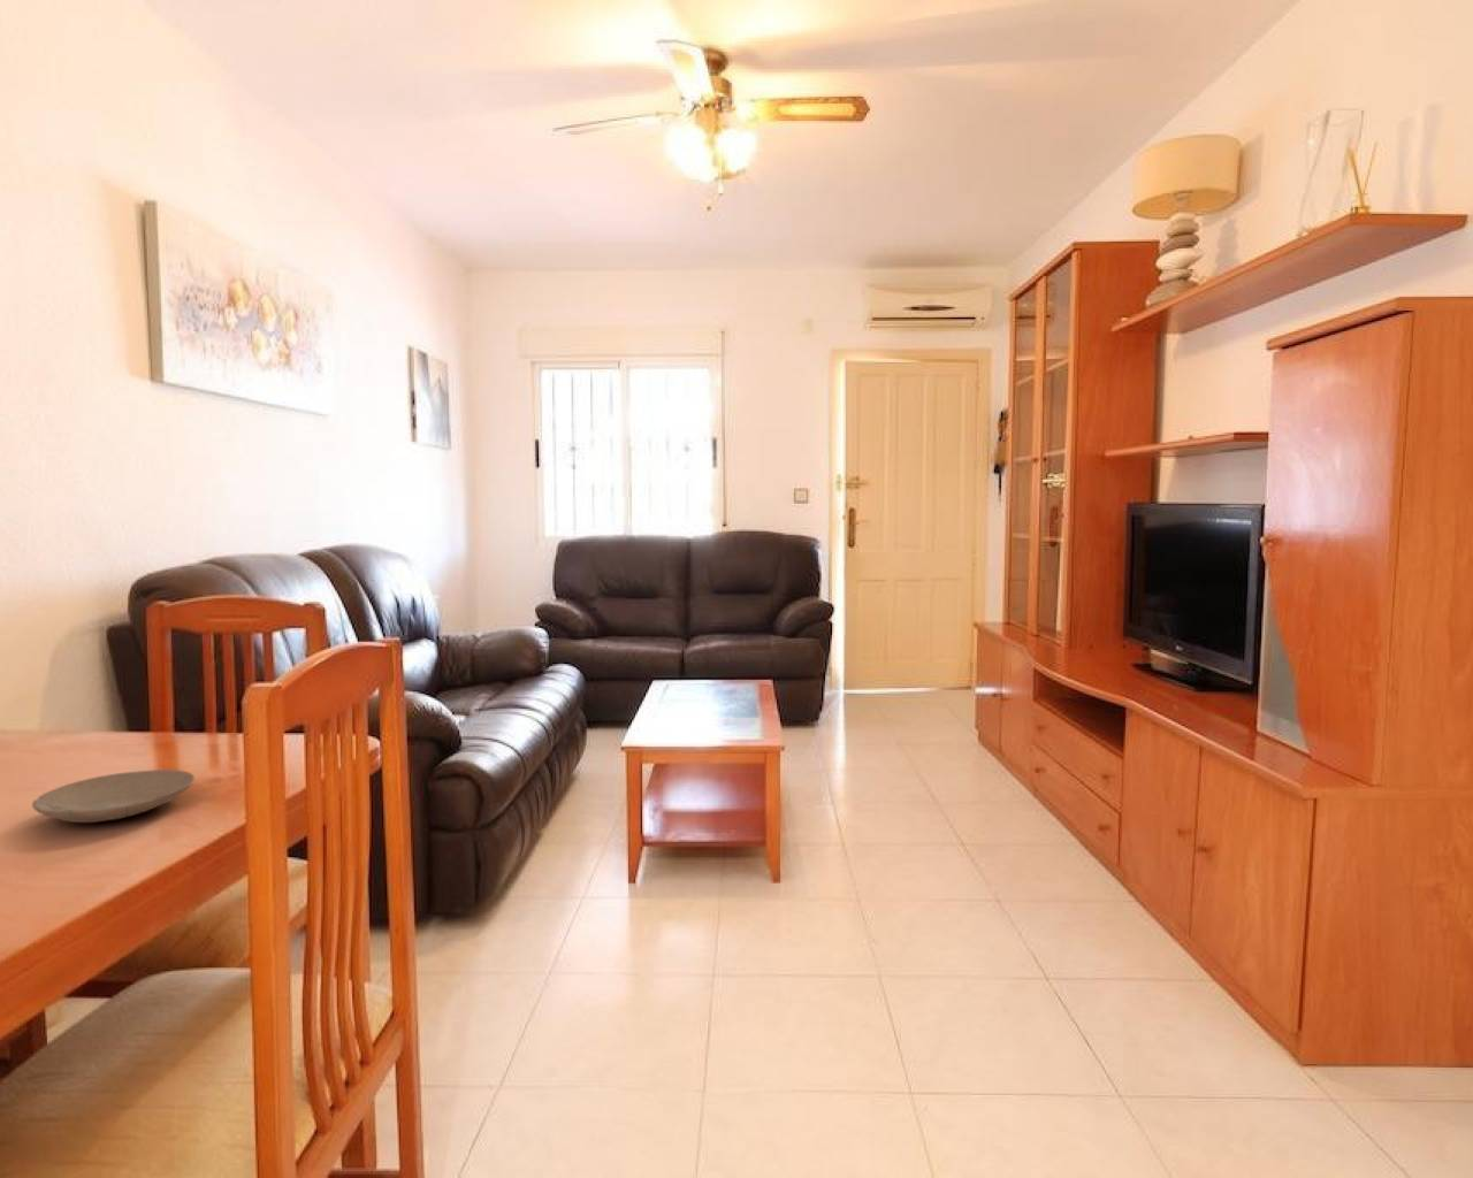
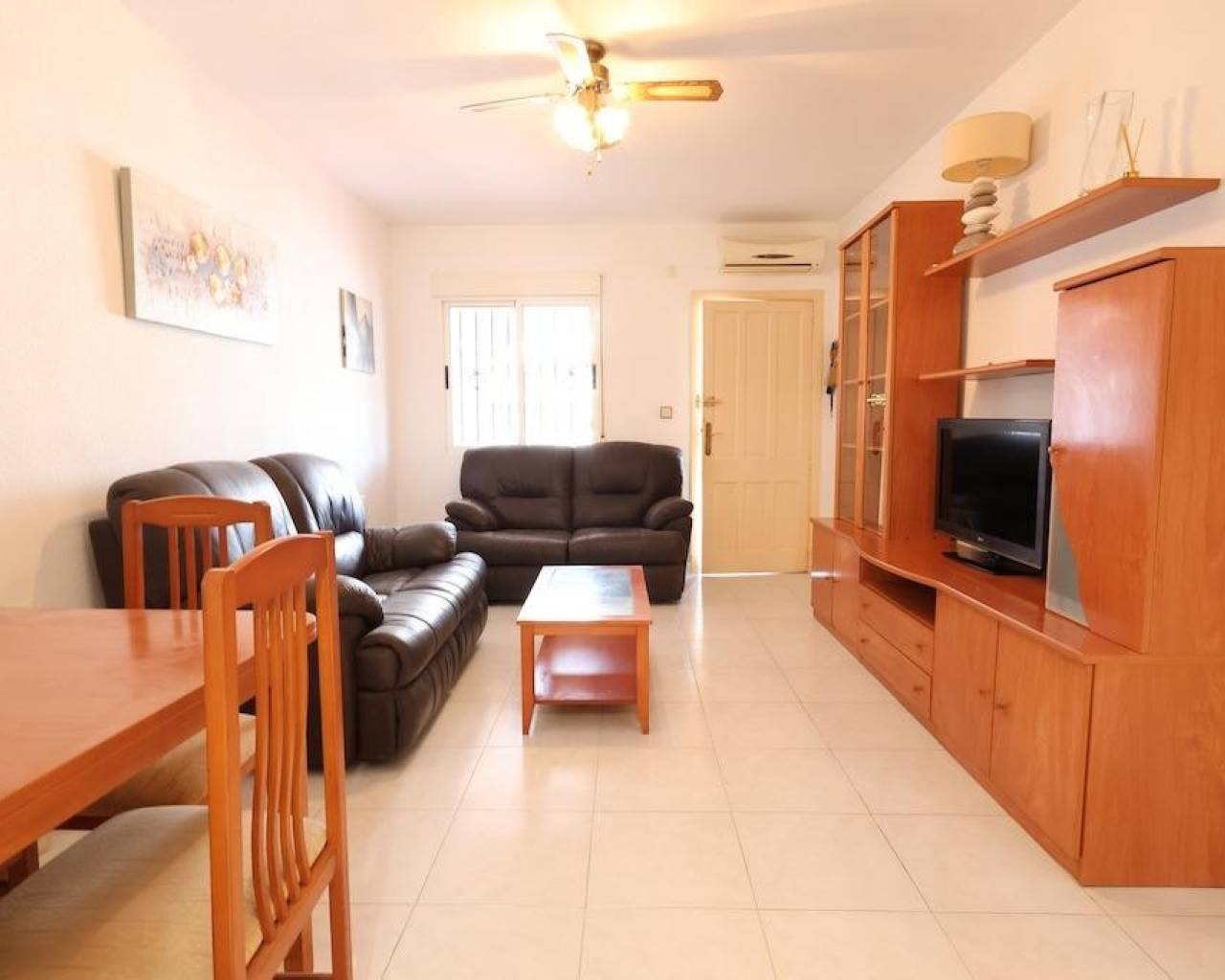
- plate [31,768,196,823]
